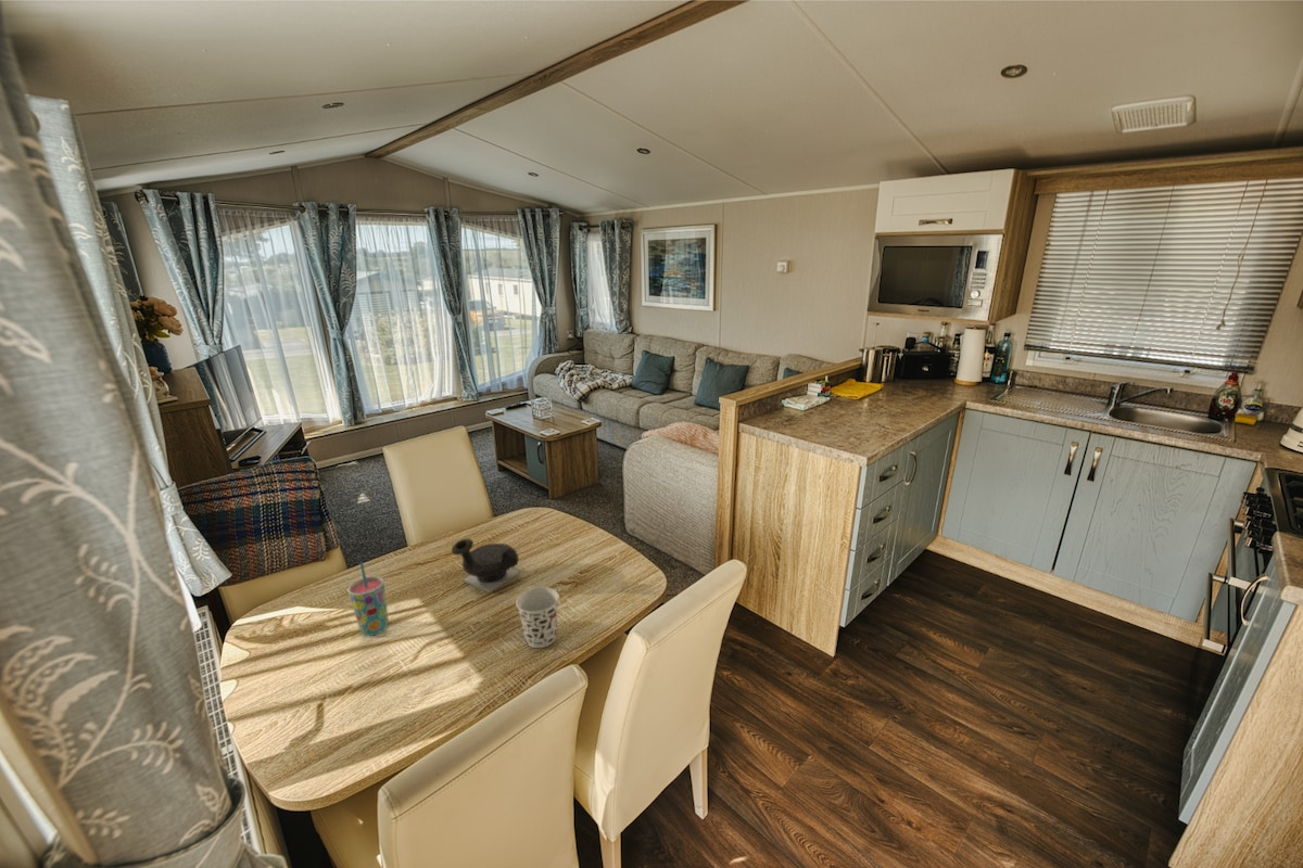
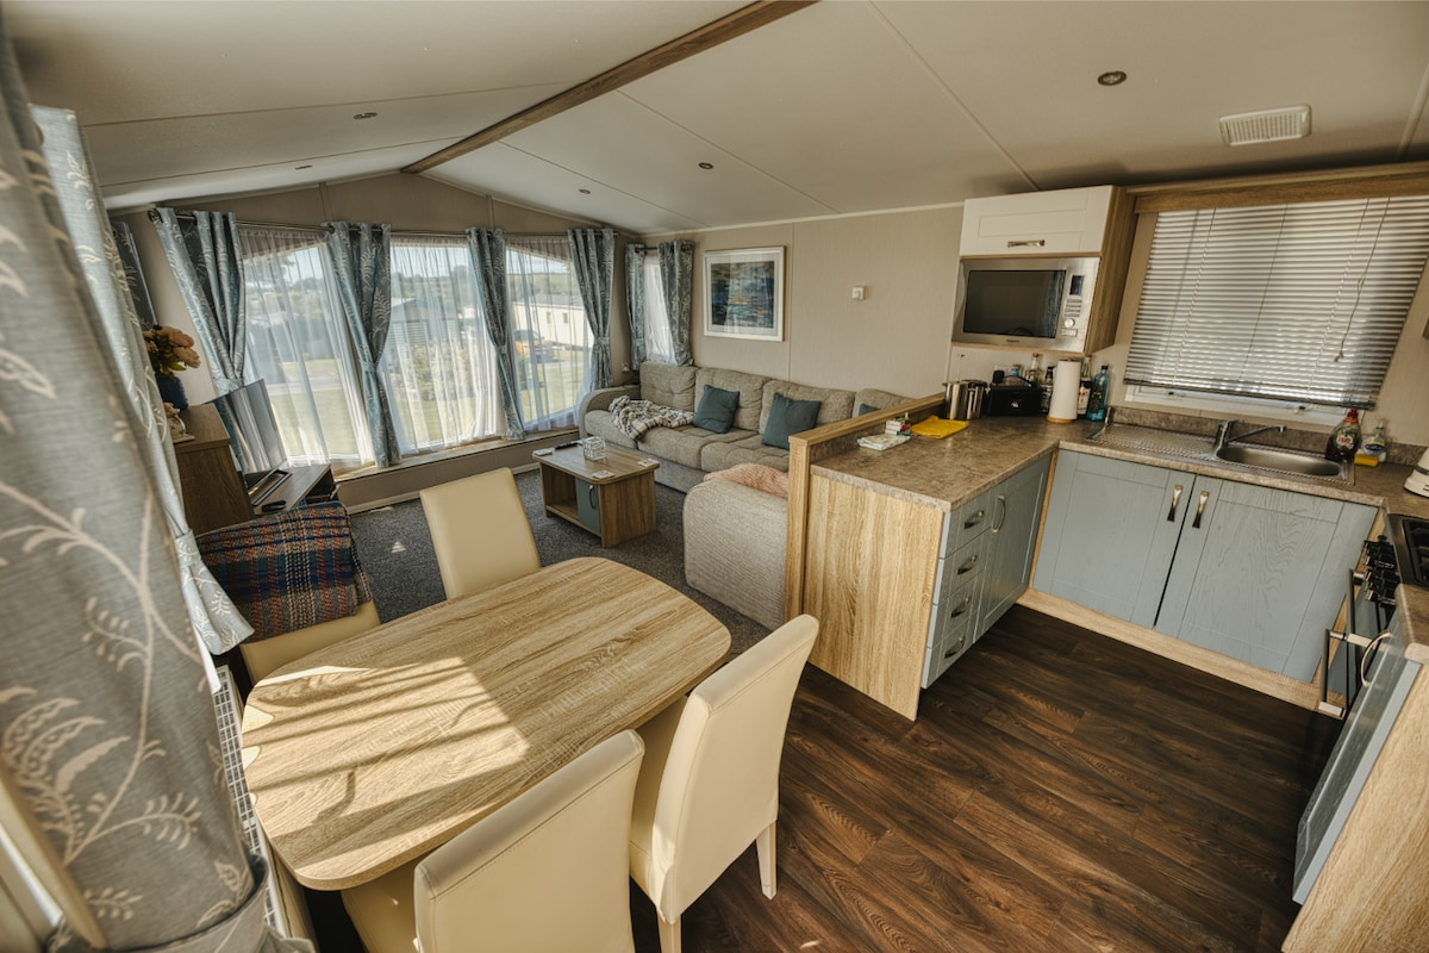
- cup [347,561,390,637]
- teapot [451,538,520,593]
- cup [515,586,560,649]
